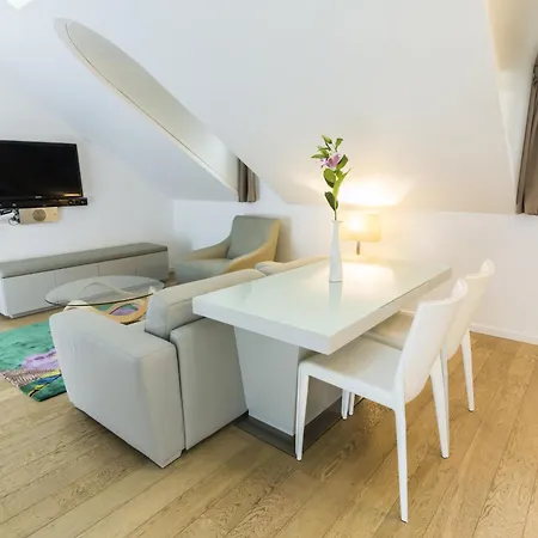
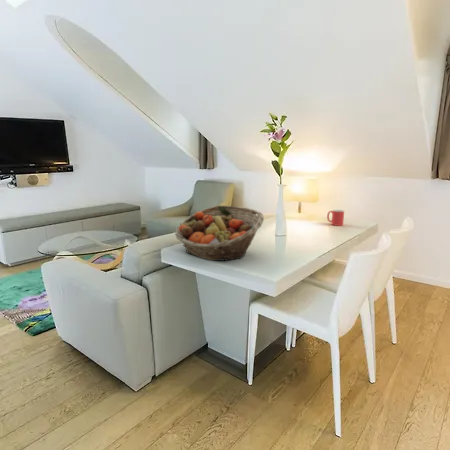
+ fruit basket [174,204,265,262]
+ mug [326,209,345,227]
